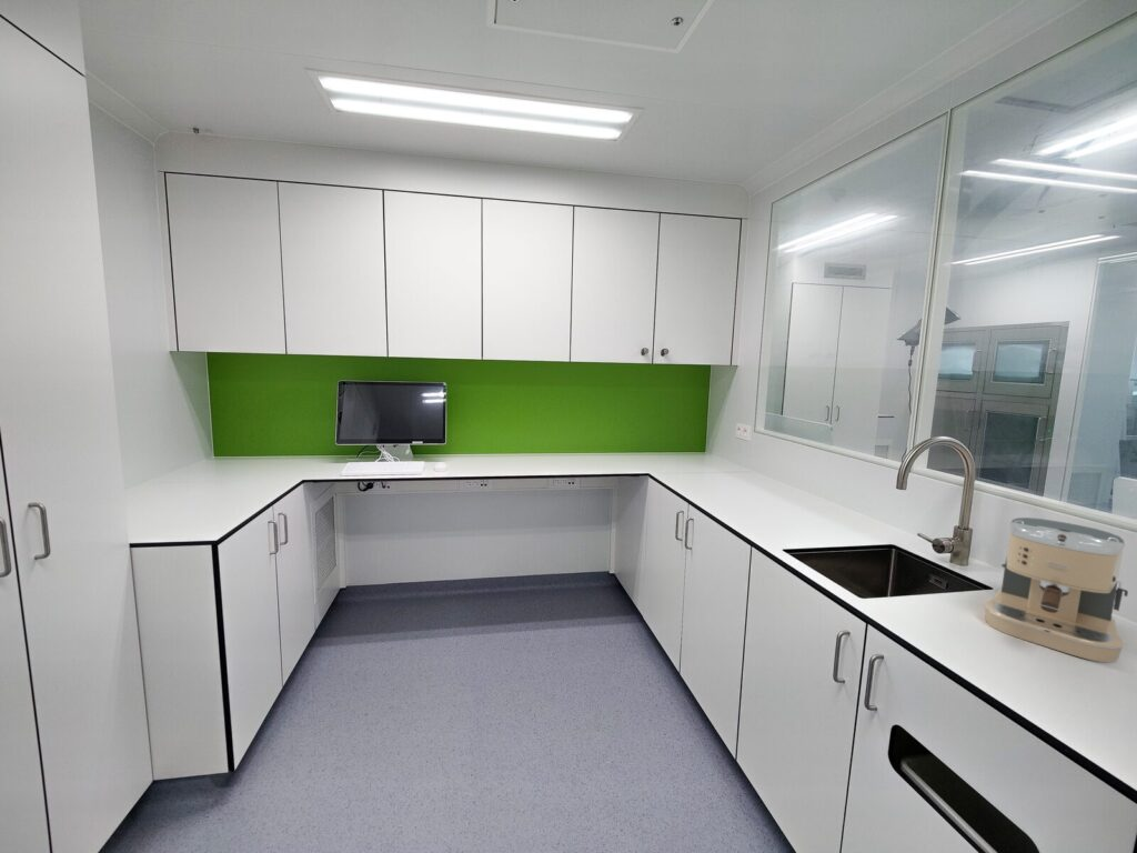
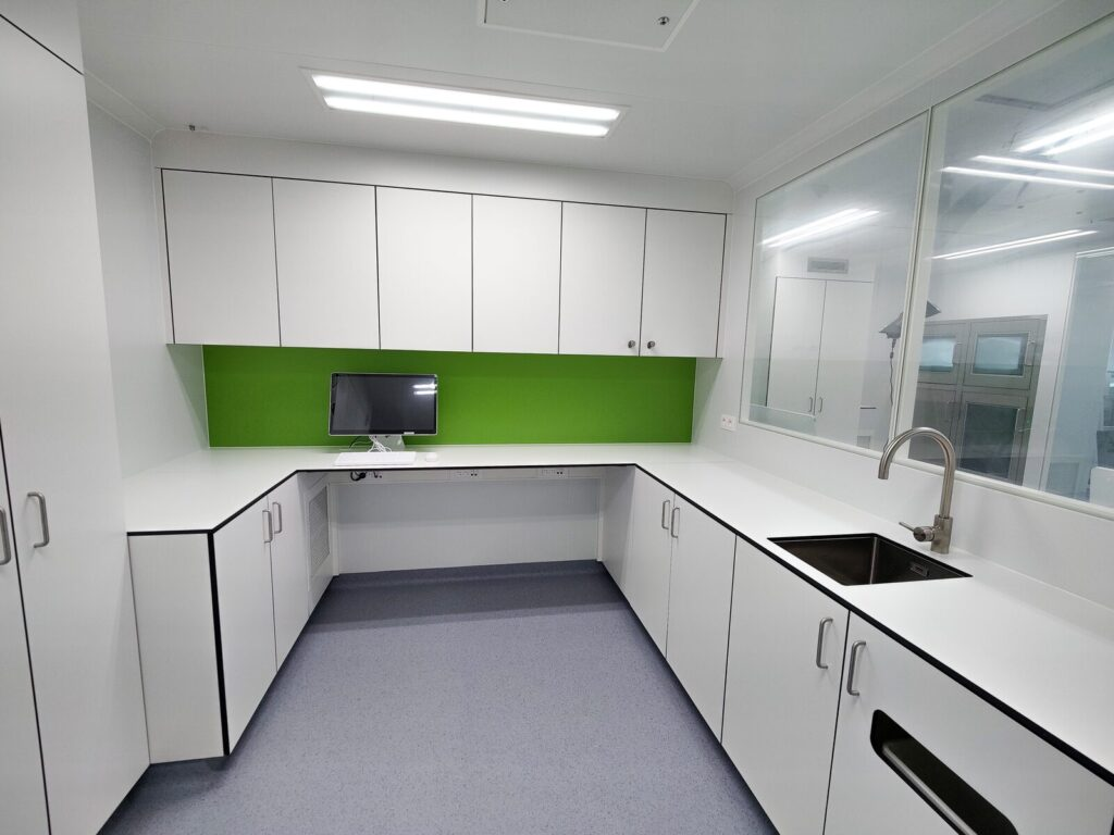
- coffee maker [983,516,1129,663]
